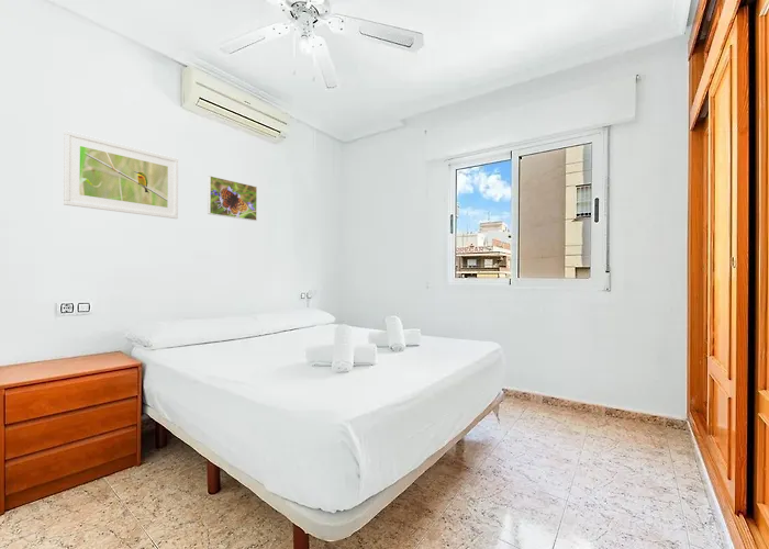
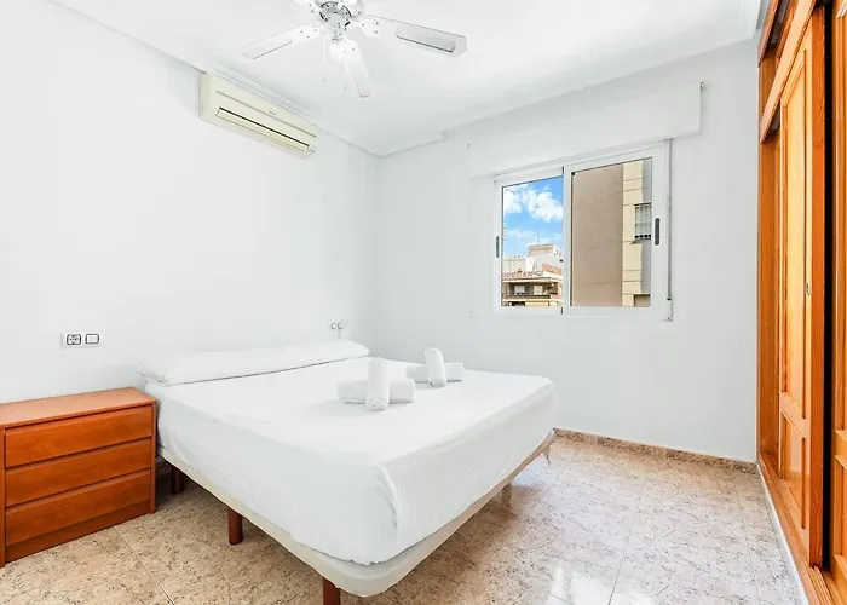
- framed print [63,130,179,220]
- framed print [207,175,258,222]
